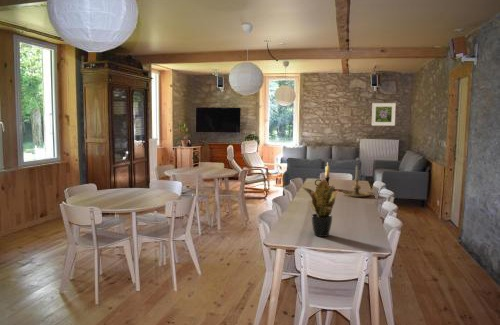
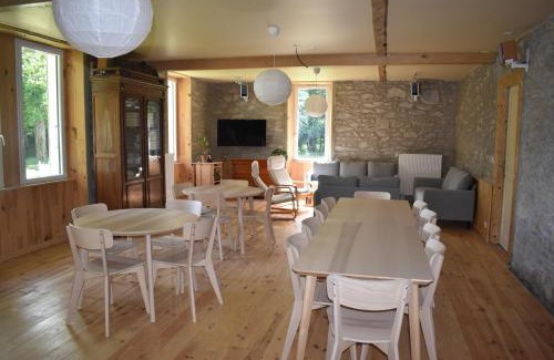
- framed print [371,102,397,127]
- potted plant [301,179,340,238]
- candle holder [342,164,371,198]
- candle holder [314,161,336,189]
